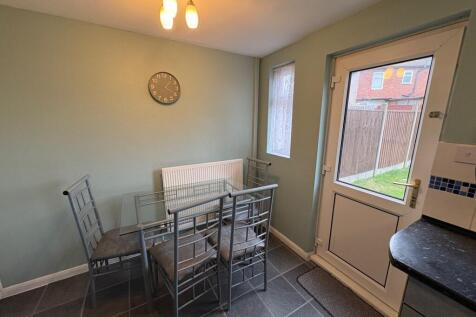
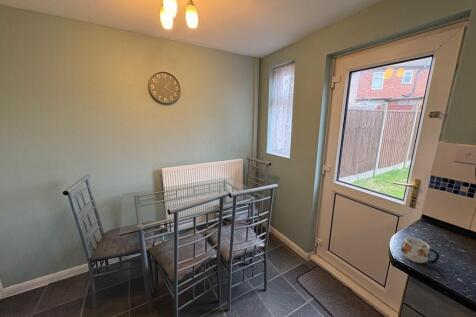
+ mug [400,236,441,264]
